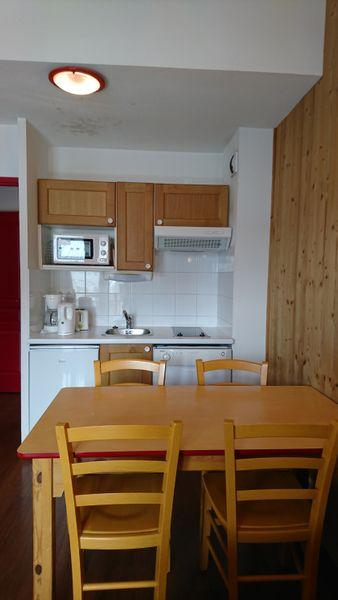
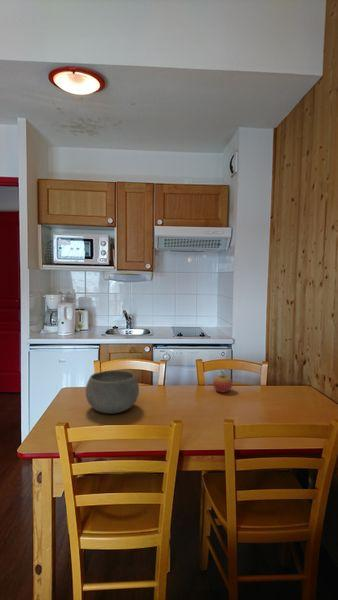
+ bowl [85,369,140,414]
+ fruit [212,369,233,394]
